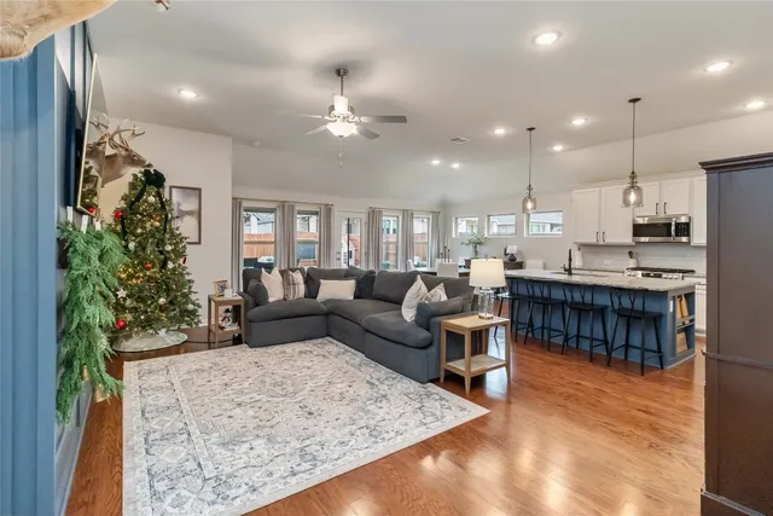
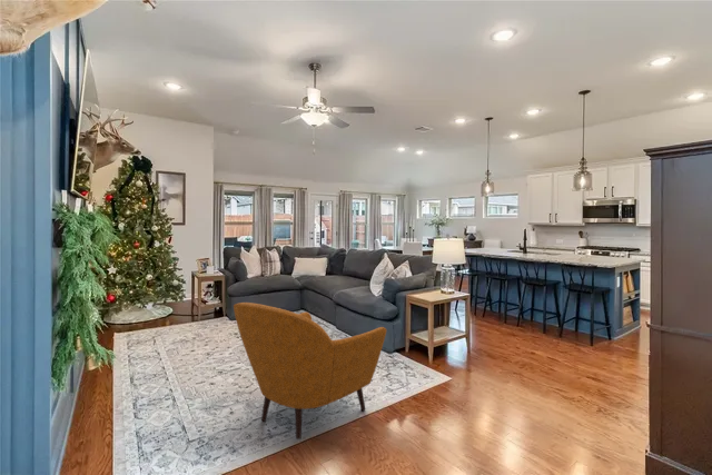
+ armchair [233,301,387,441]
